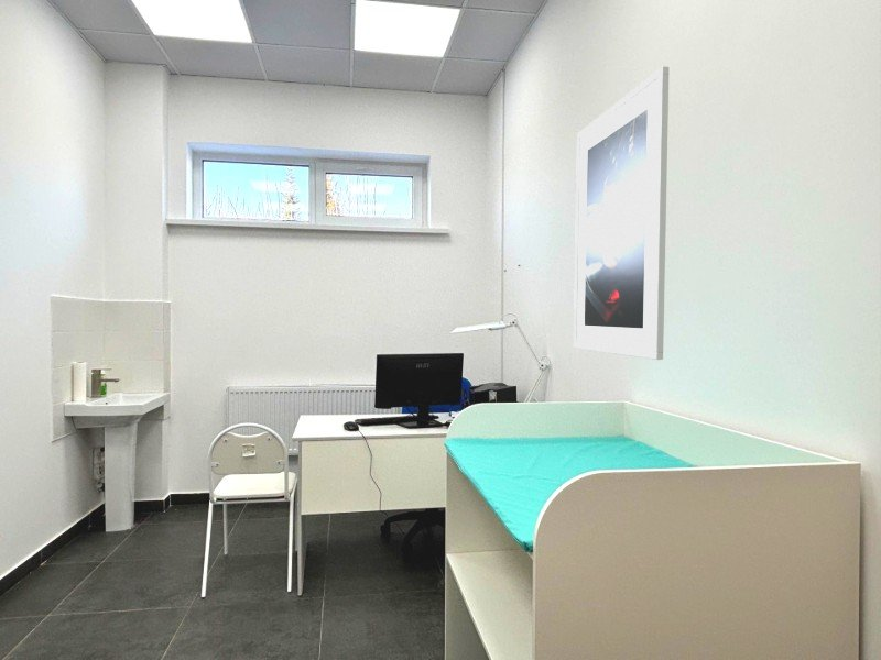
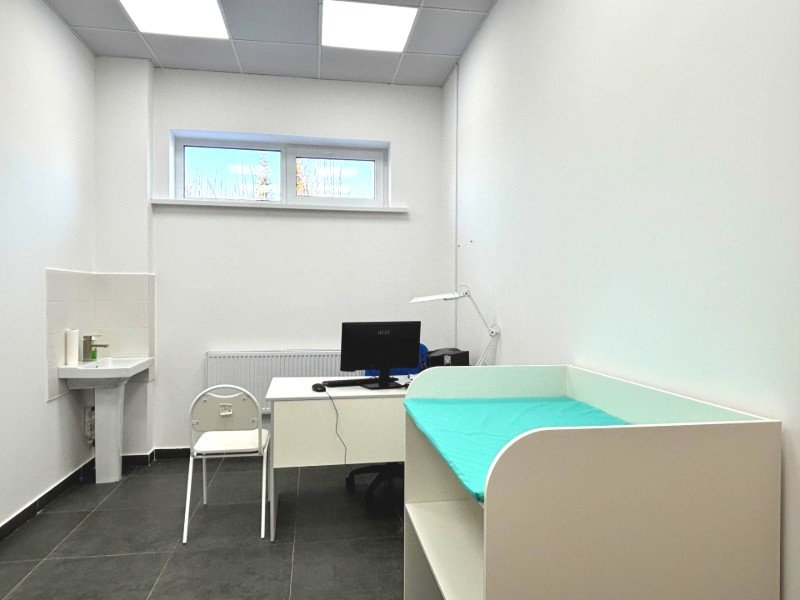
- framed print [573,66,670,361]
